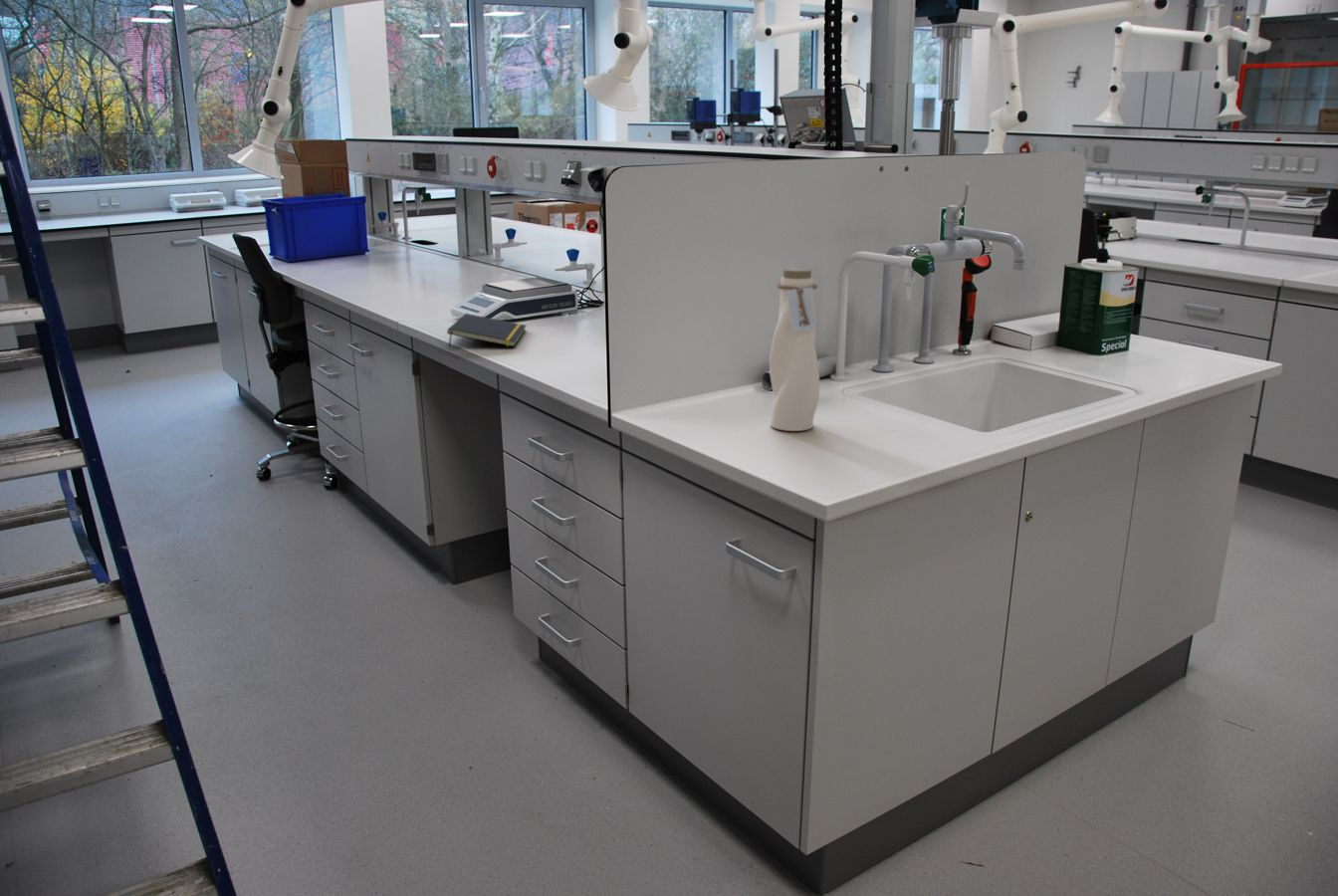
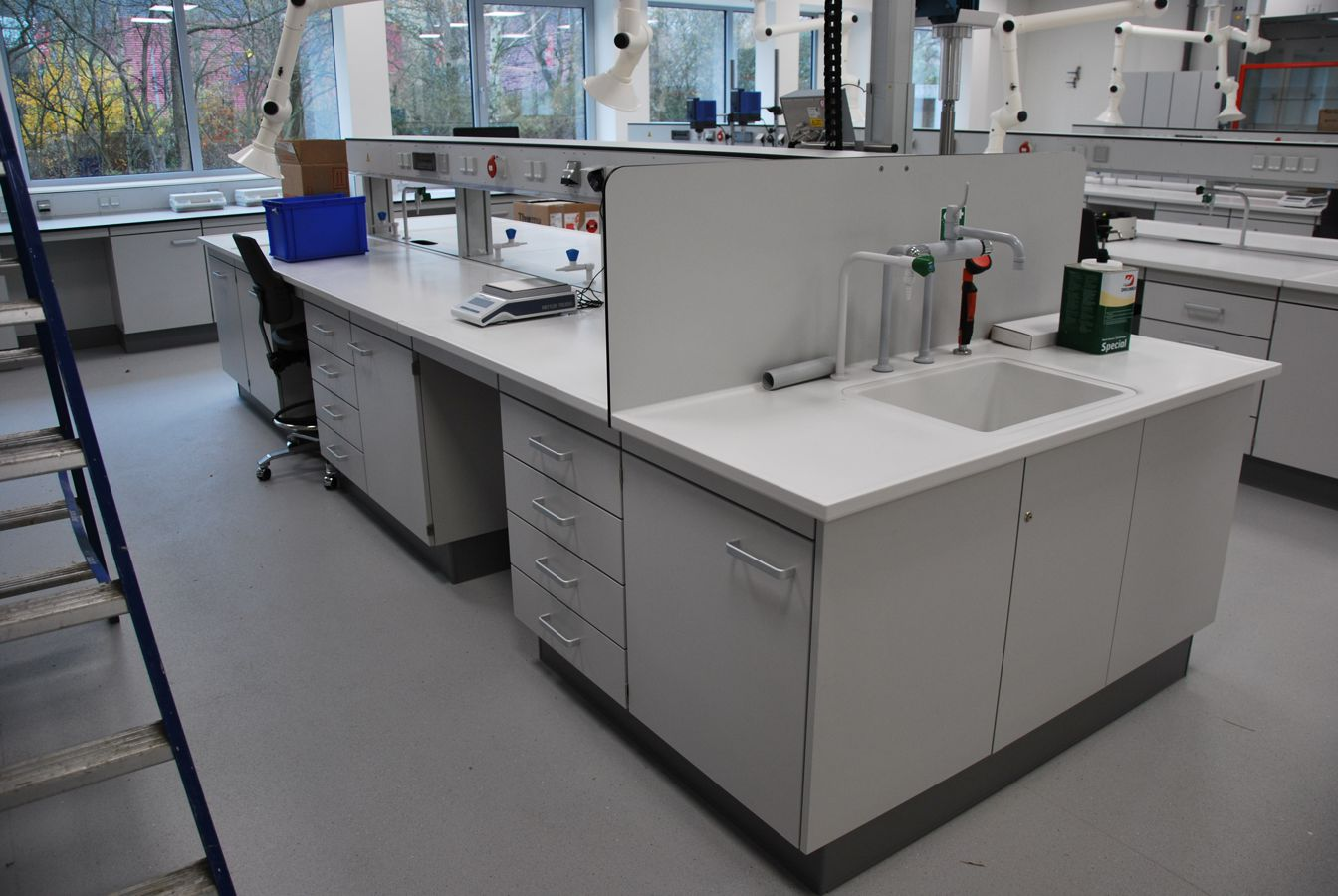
- notepad [446,313,528,348]
- water bottle [769,267,820,432]
